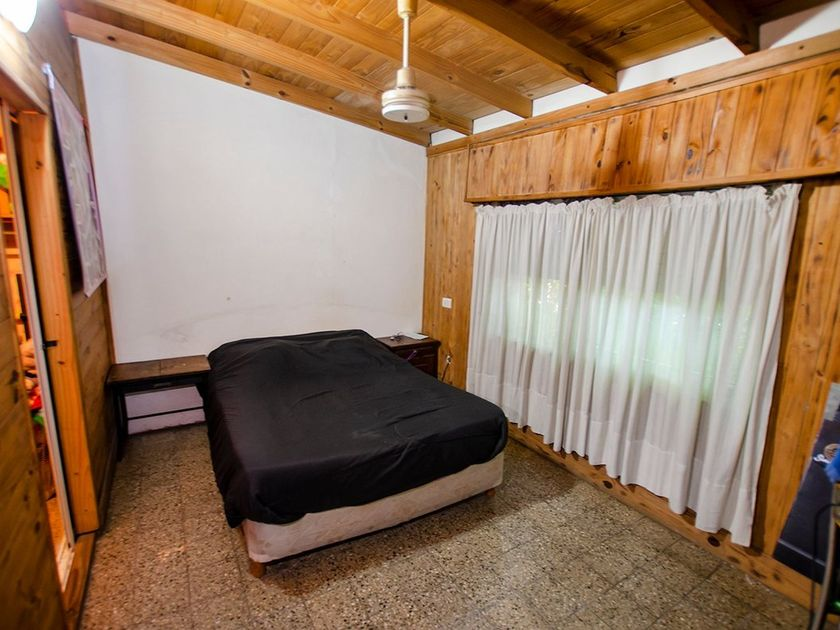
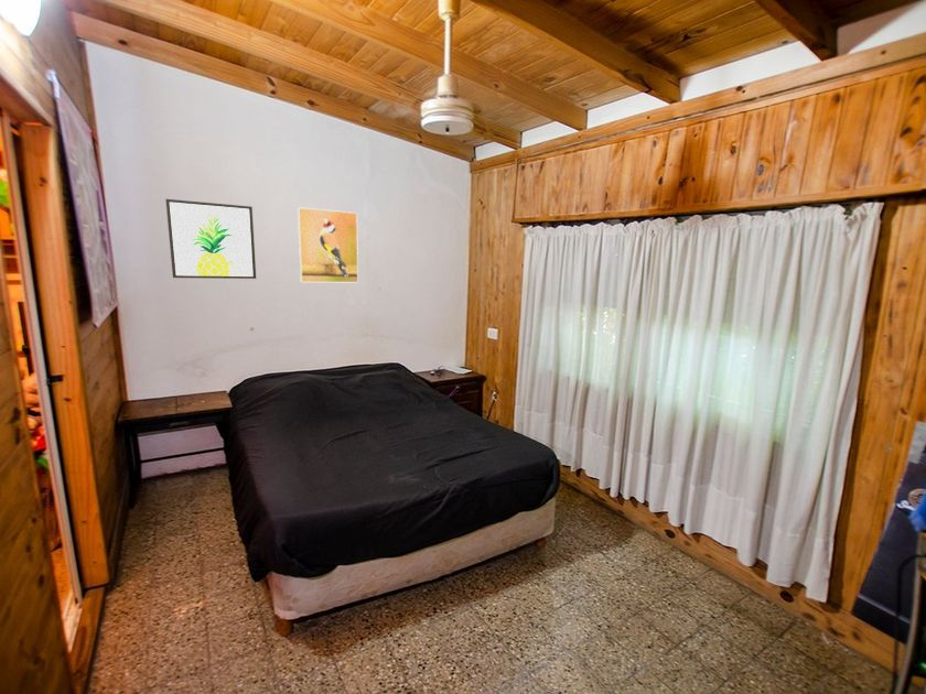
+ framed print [297,206,359,284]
+ wall art [164,198,257,280]
